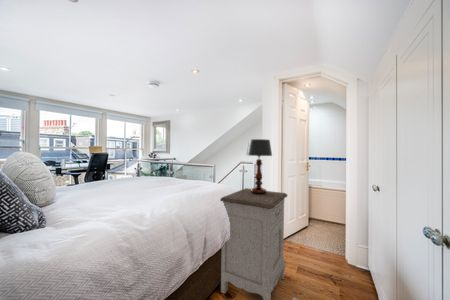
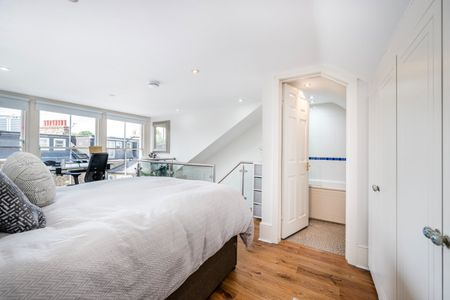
- table lamp [245,138,273,194]
- nightstand [219,187,292,300]
